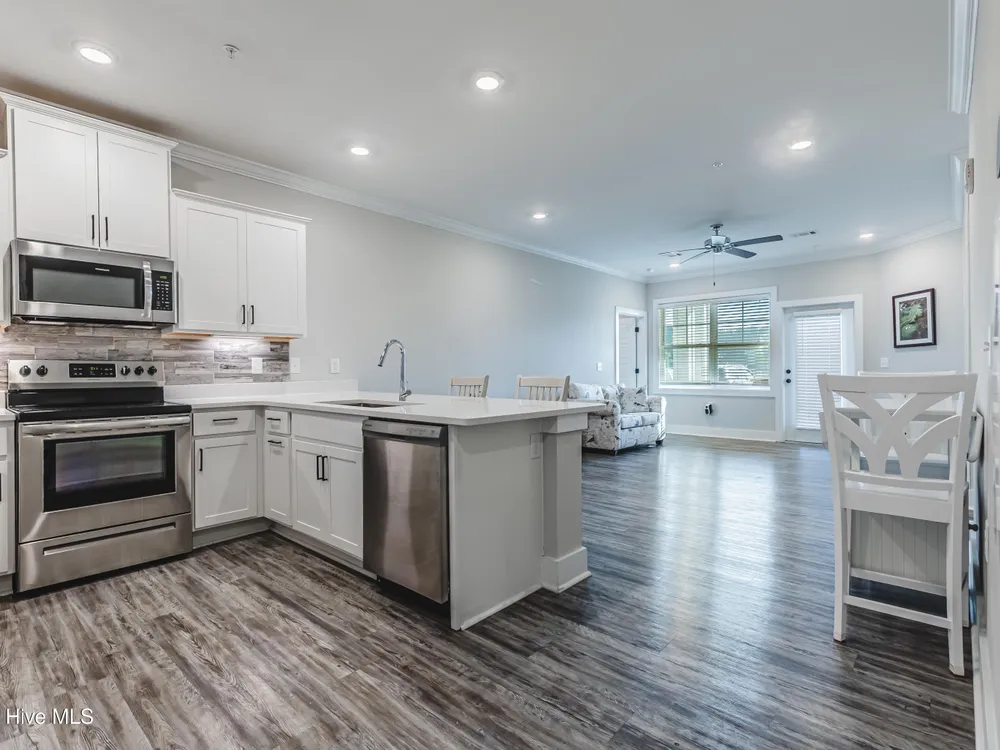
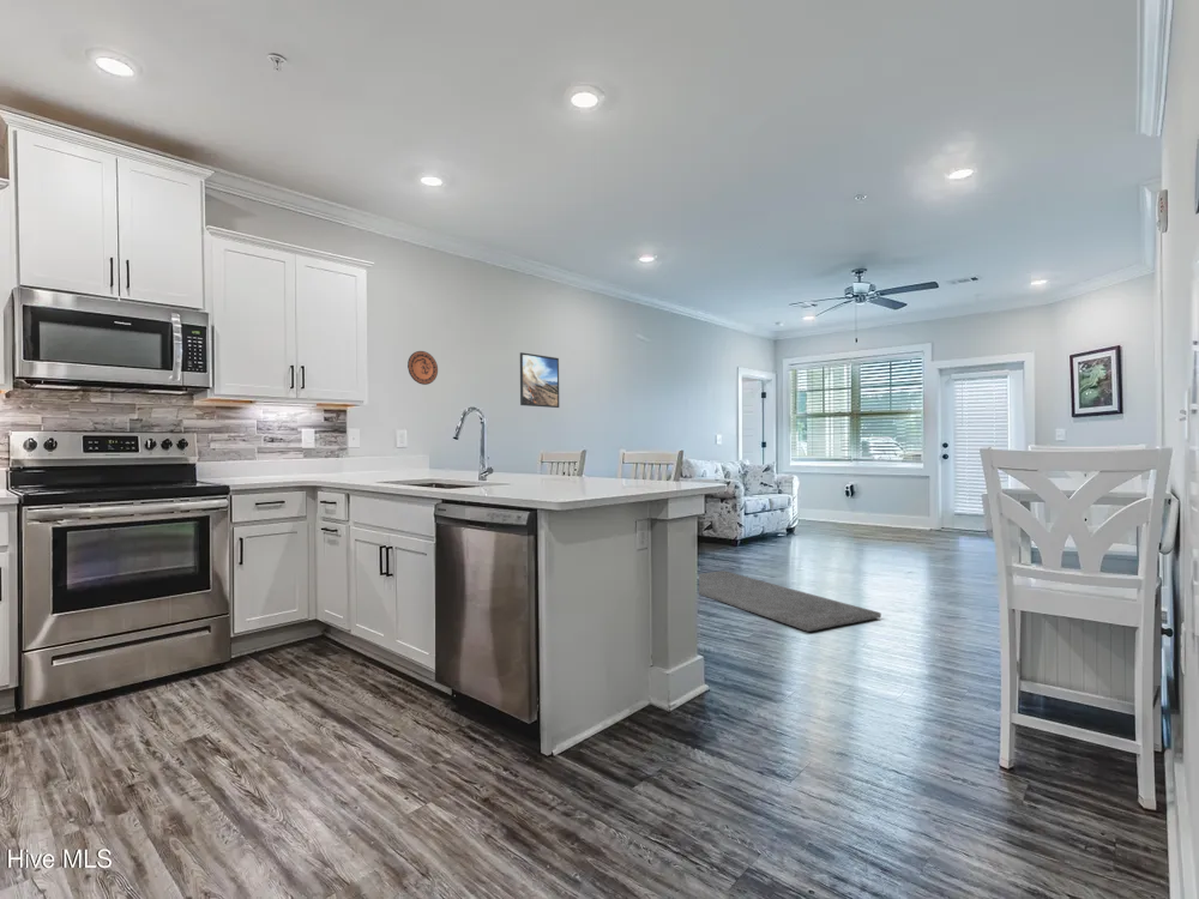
+ rug [698,569,882,633]
+ decorative plate [406,350,439,386]
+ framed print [519,351,560,409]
